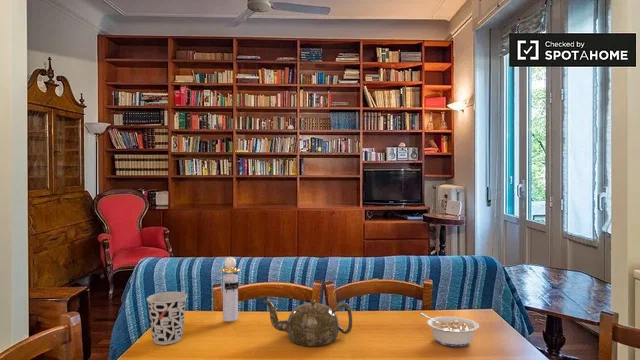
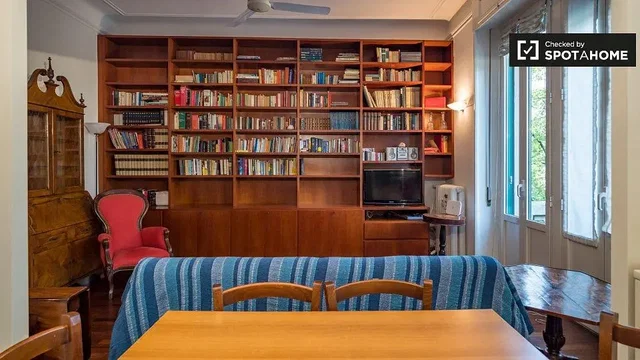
- perfume bottle [220,256,241,322]
- legume [419,312,480,348]
- teapot [263,299,353,347]
- cup [146,291,188,346]
